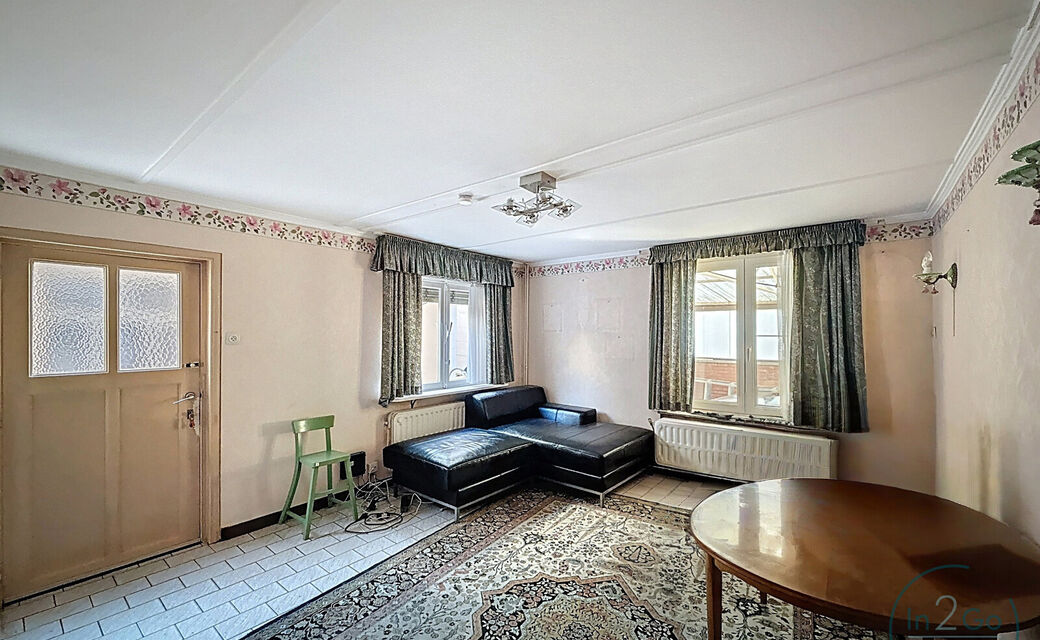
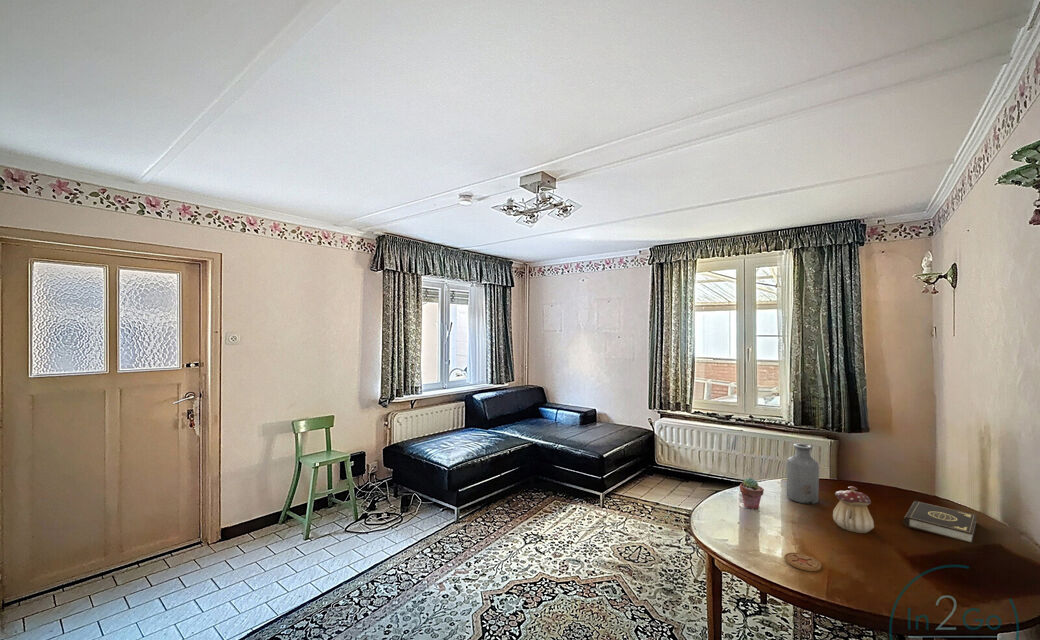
+ bottle [786,443,820,505]
+ potted succulent [739,477,765,510]
+ coaster [783,552,822,572]
+ teapot [832,485,875,534]
+ book [902,500,978,544]
